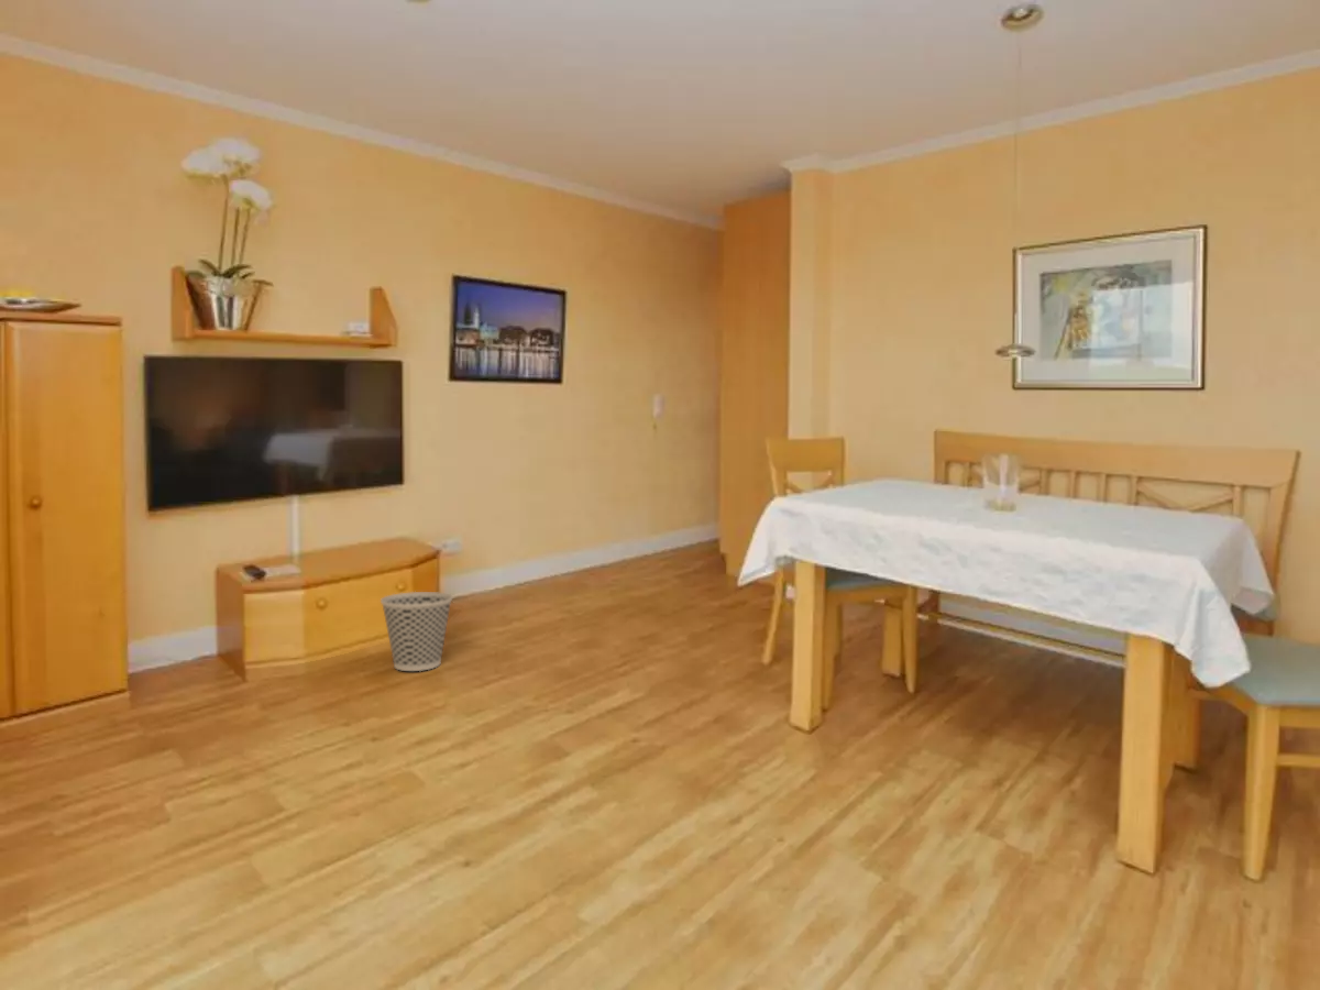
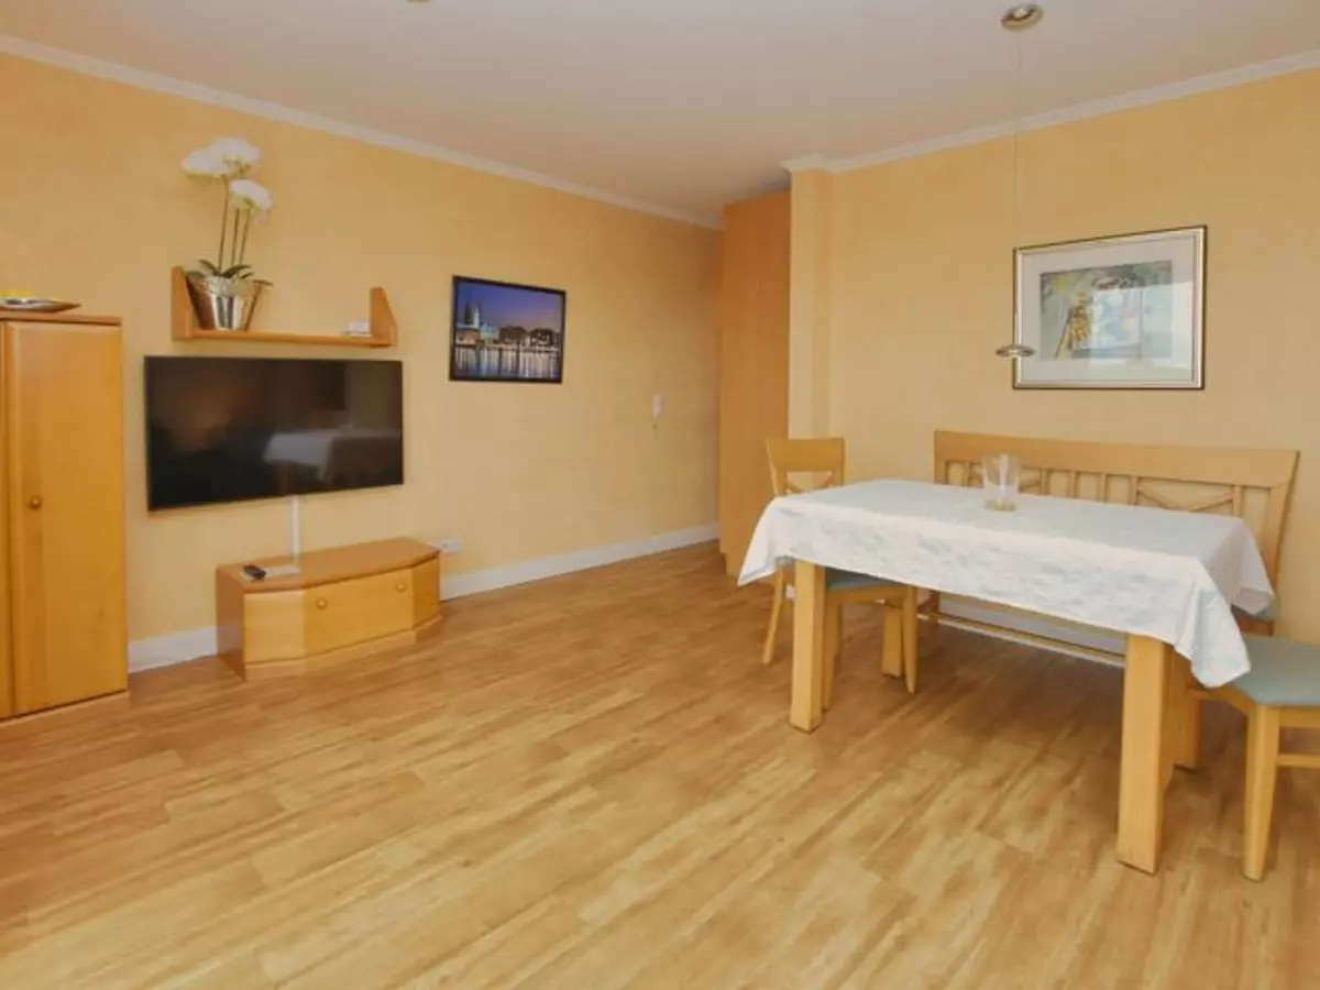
- wastebasket [380,591,453,672]
